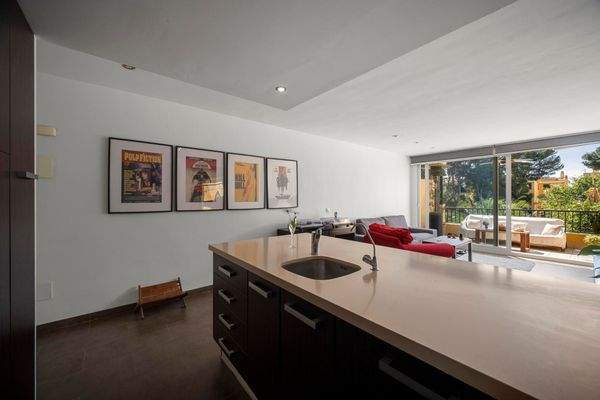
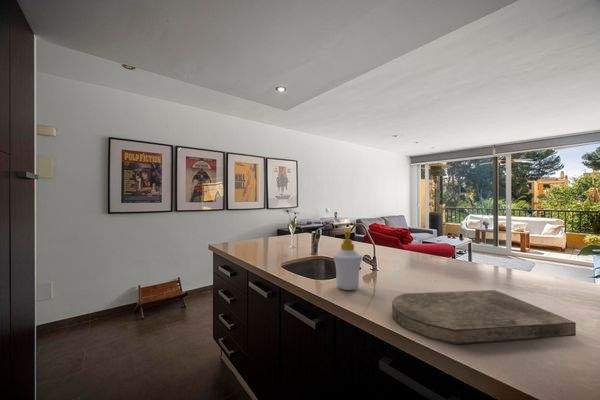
+ cutting board [391,289,577,345]
+ soap bottle [332,228,364,291]
